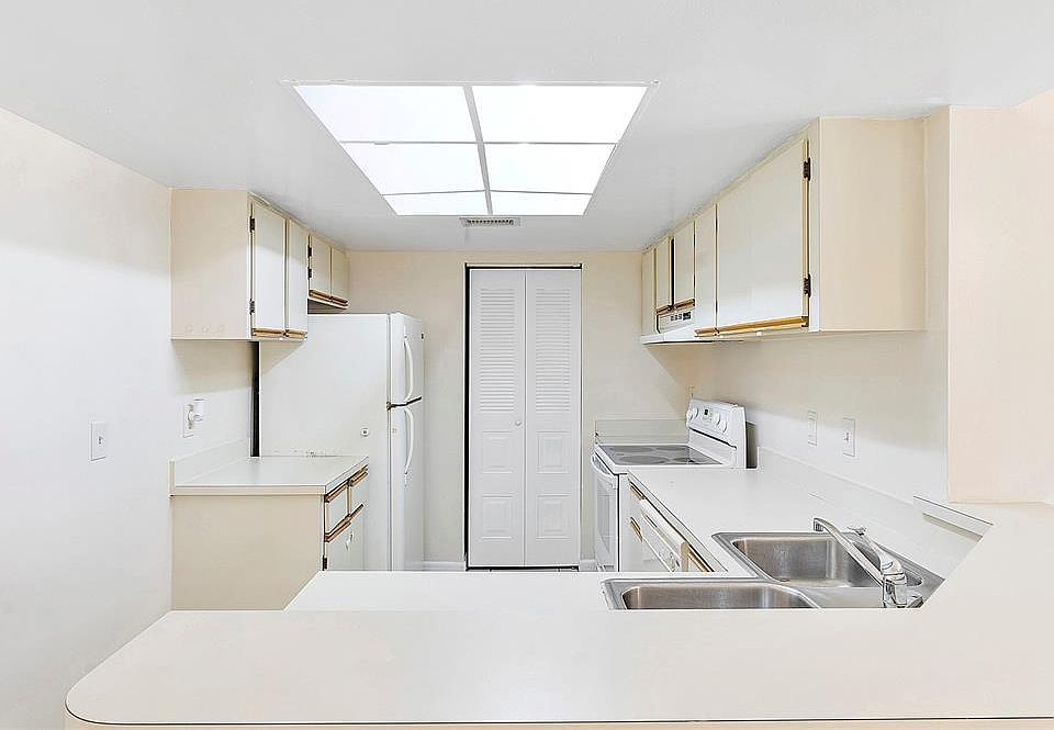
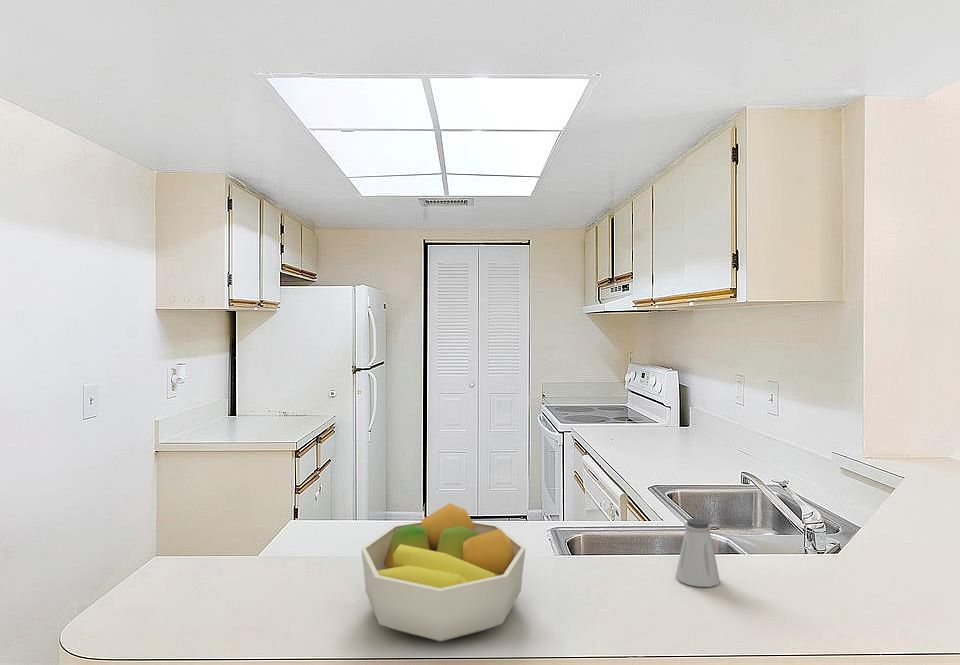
+ saltshaker [675,518,721,588]
+ fruit bowl [360,502,527,643]
